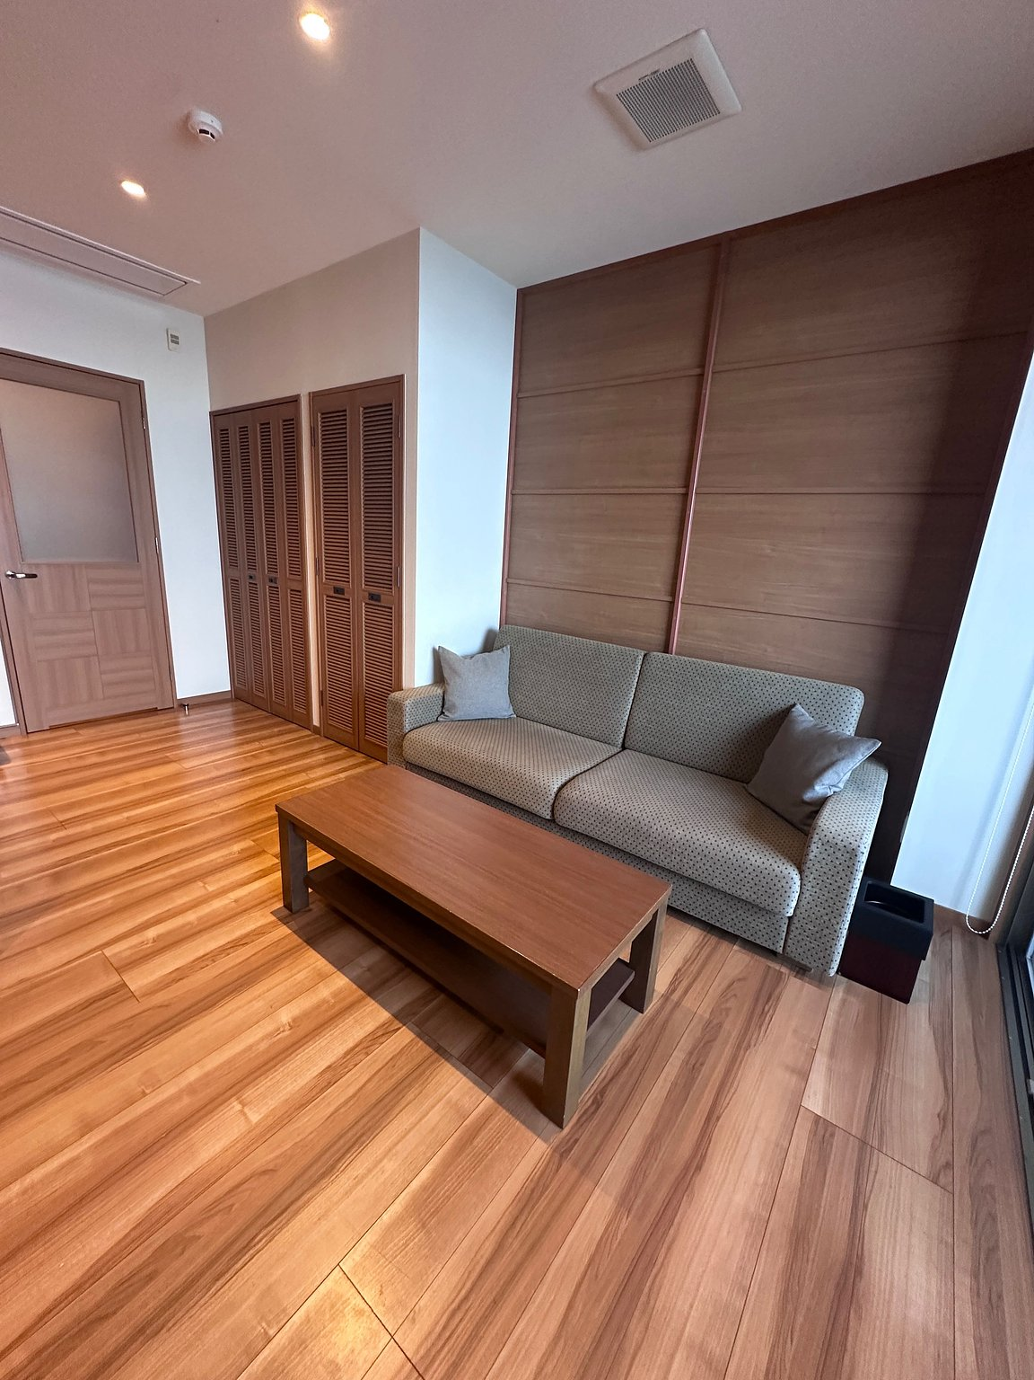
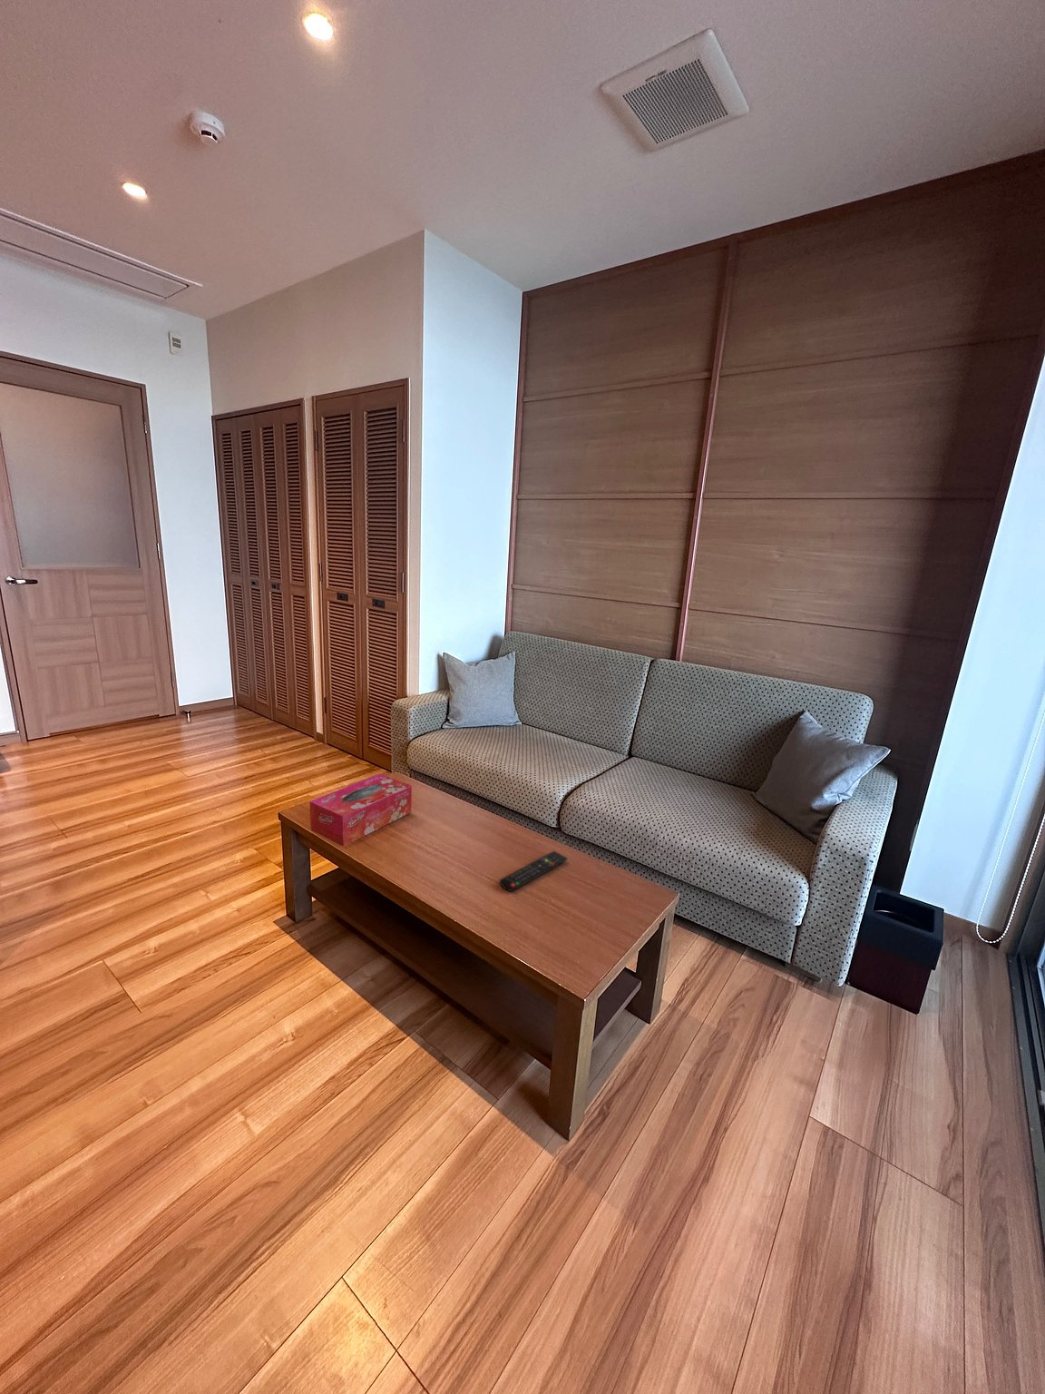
+ tissue box [310,773,413,846]
+ remote control [499,851,568,892]
